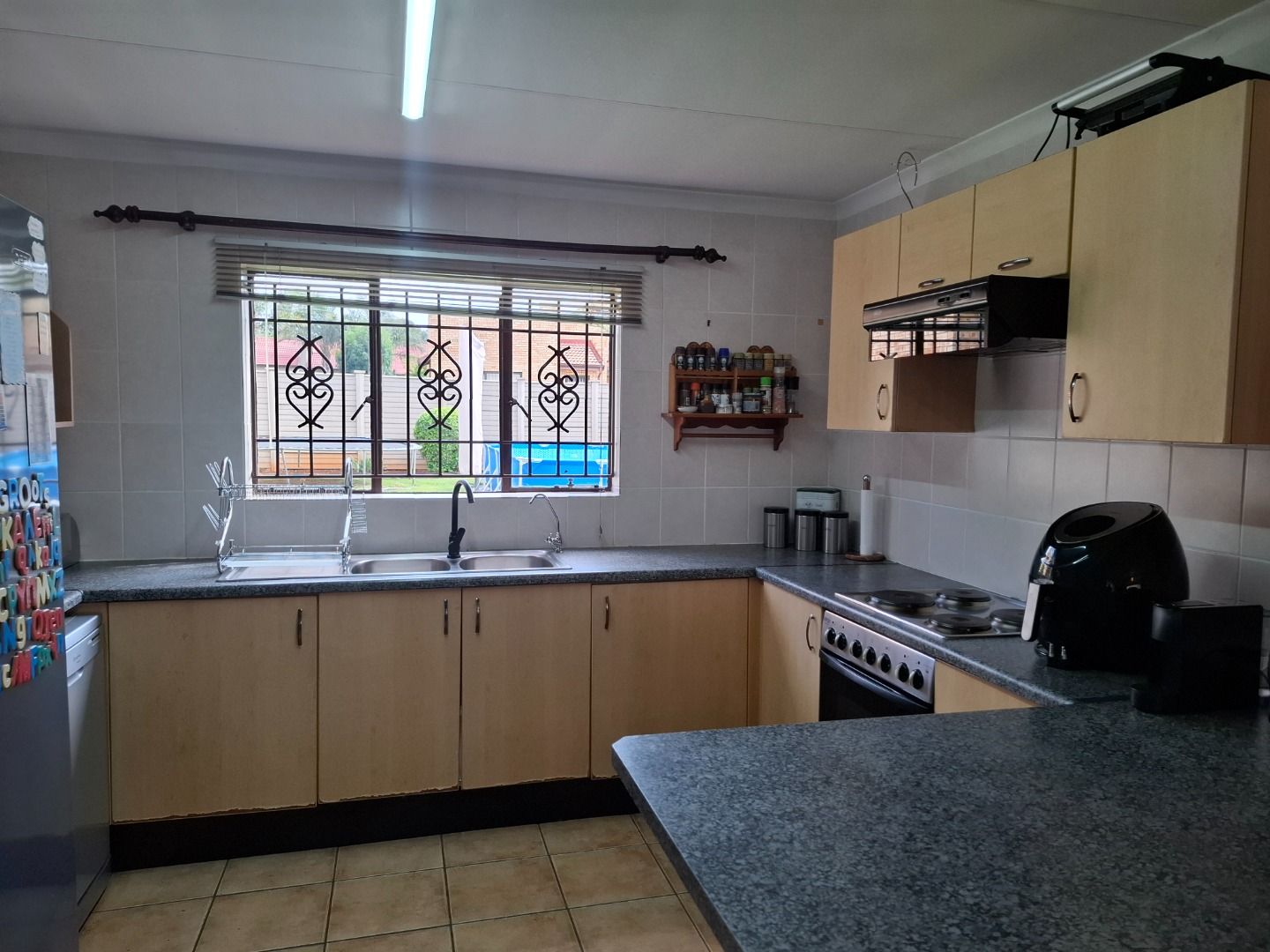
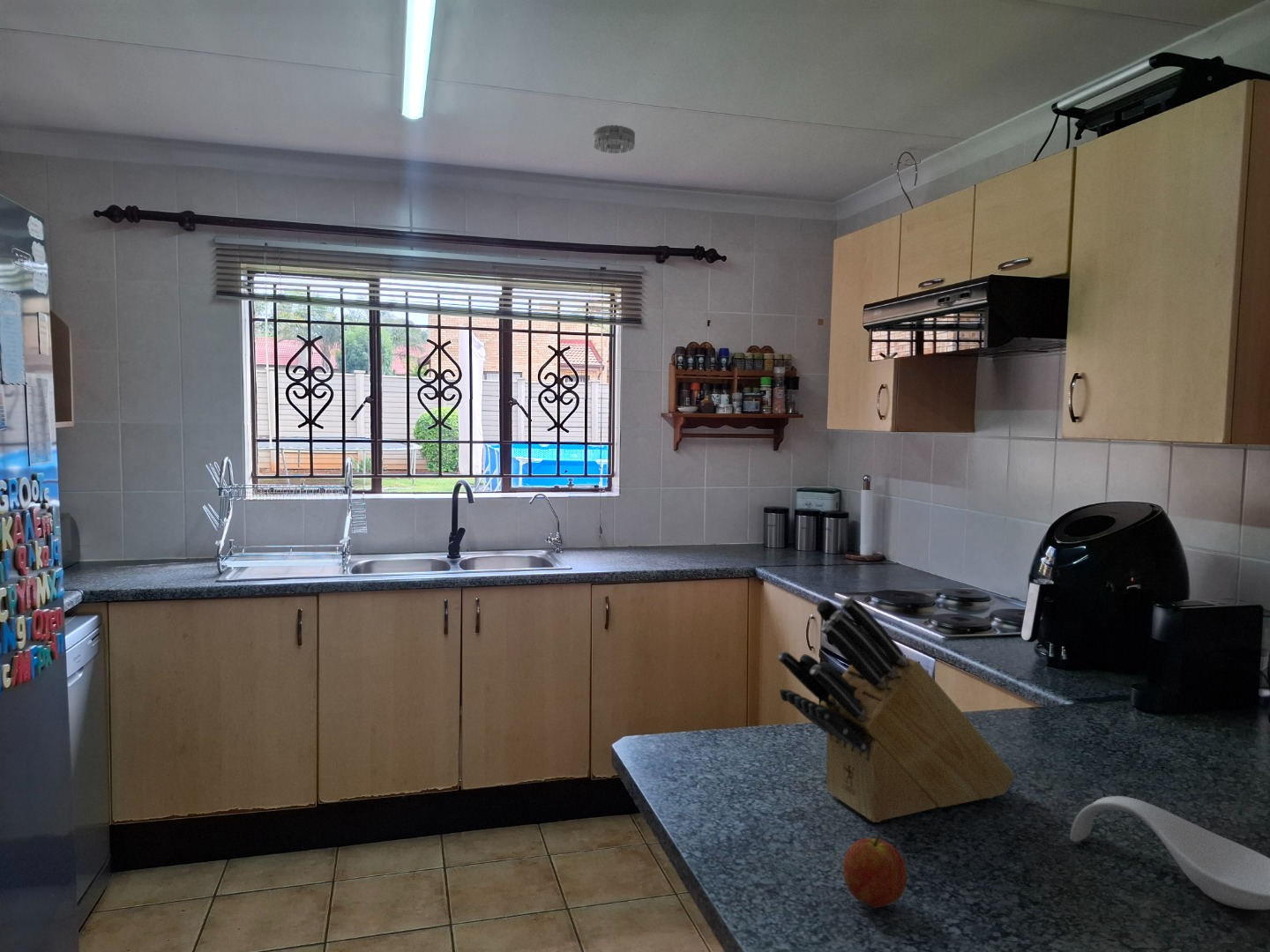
+ fruit [842,833,908,909]
+ knife block [777,596,1016,823]
+ spoon rest [1069,795,1270,911]
+ smoke detector [593,124,636,154]
